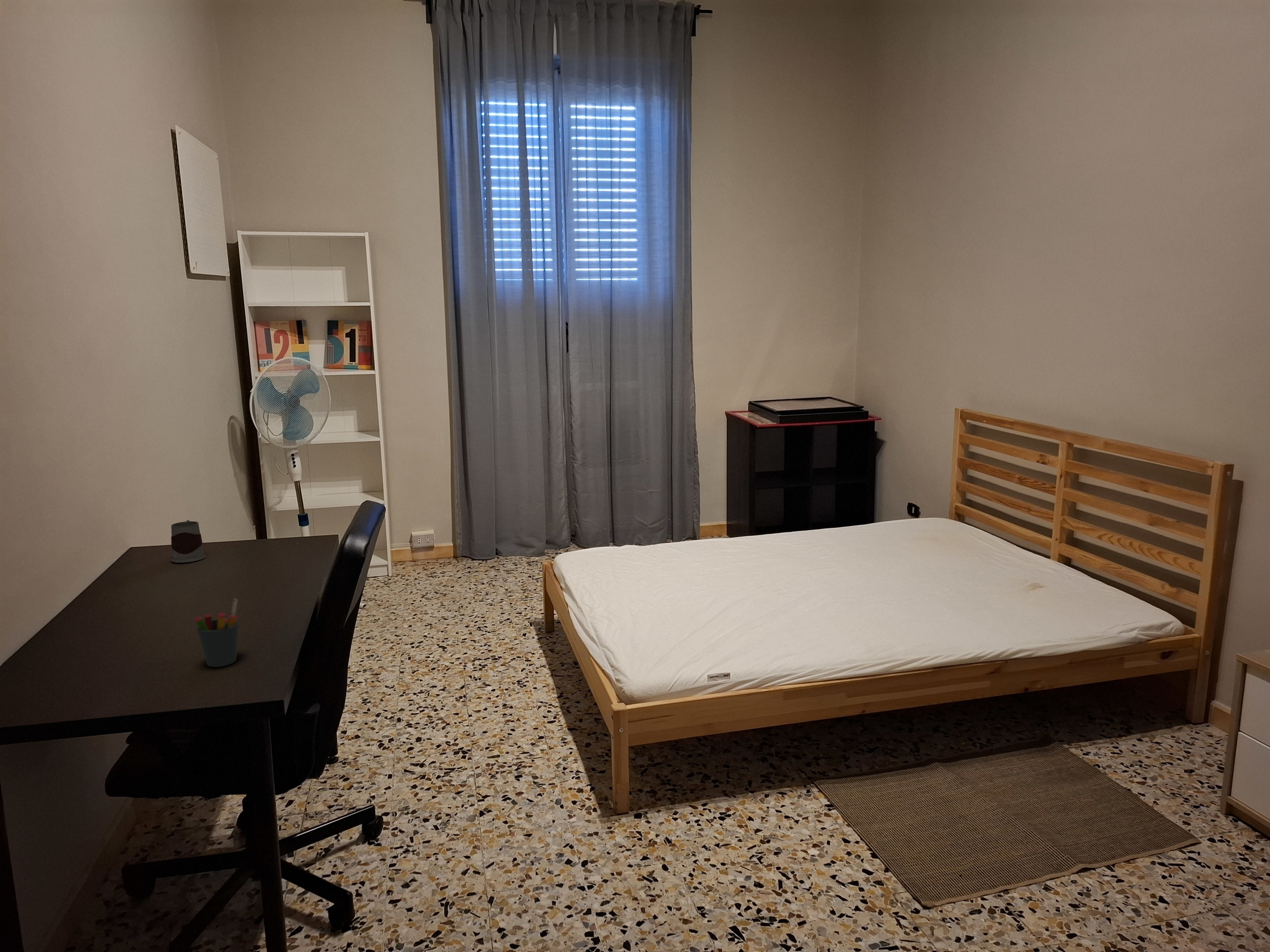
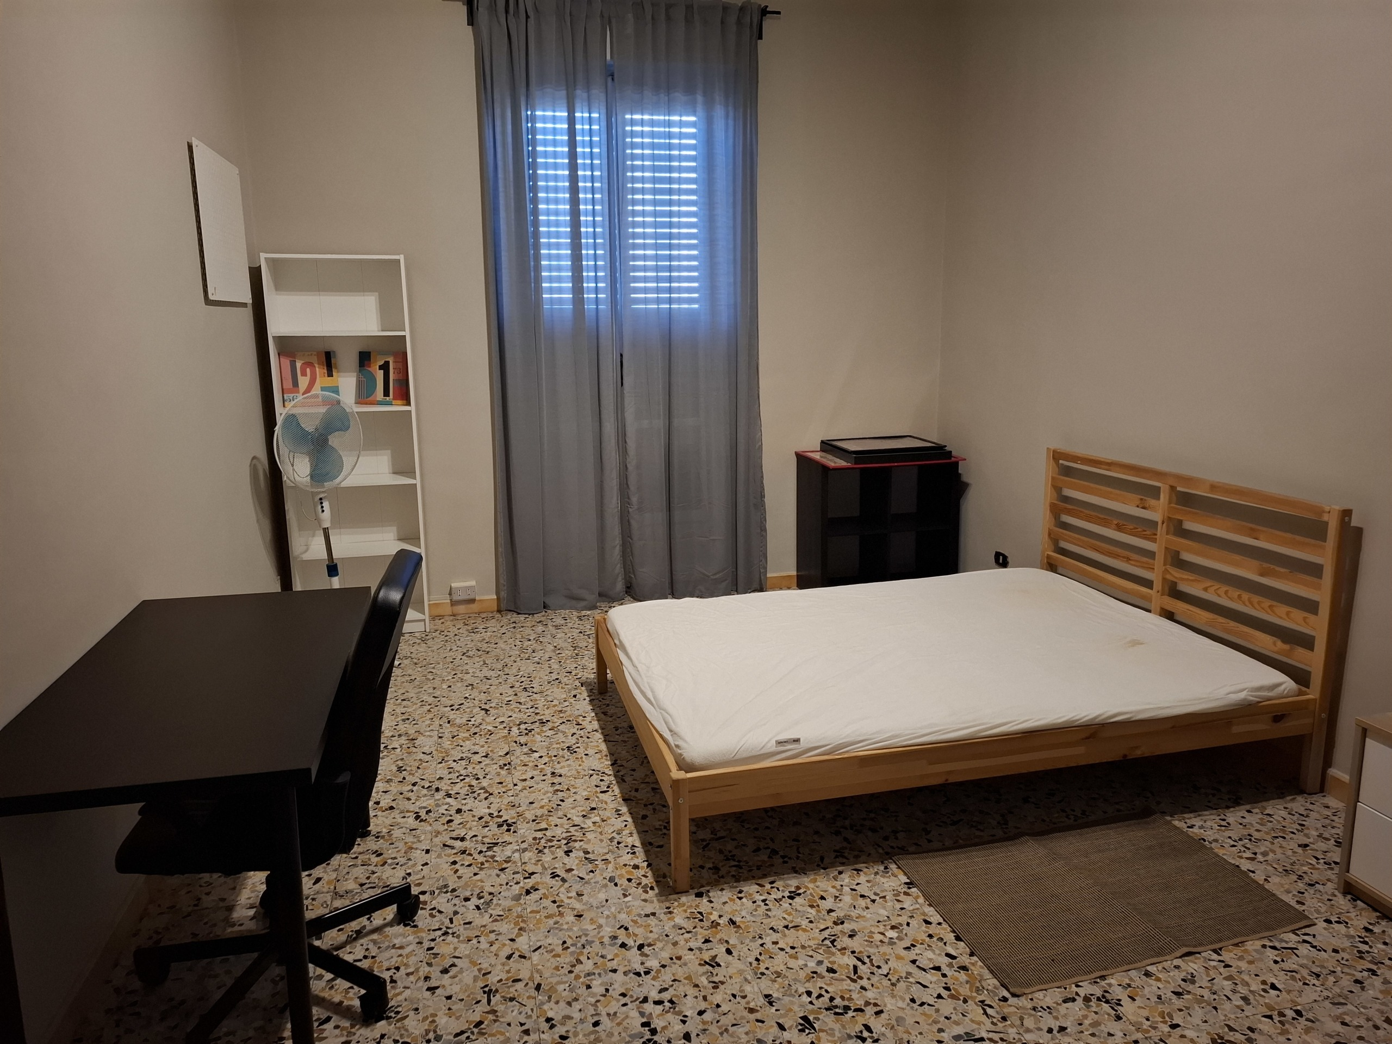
- pen holder [194,598,240,667]
- mug [170,520,206,563]
